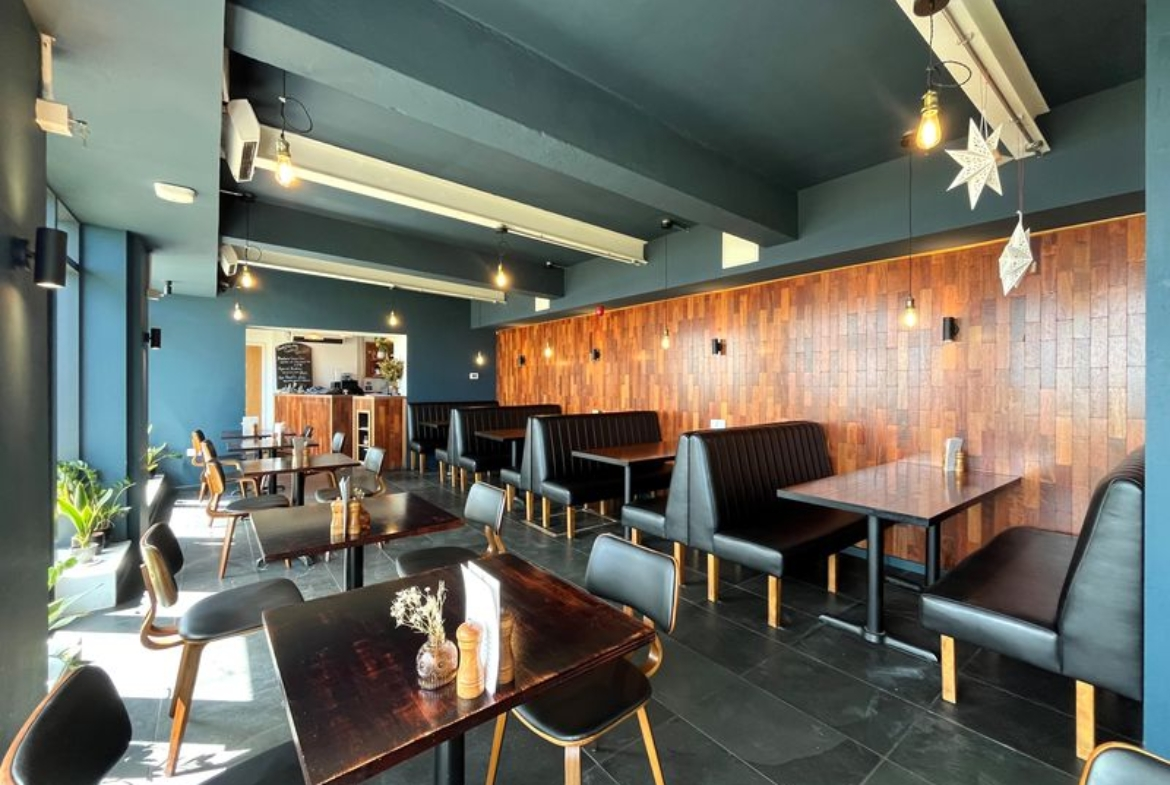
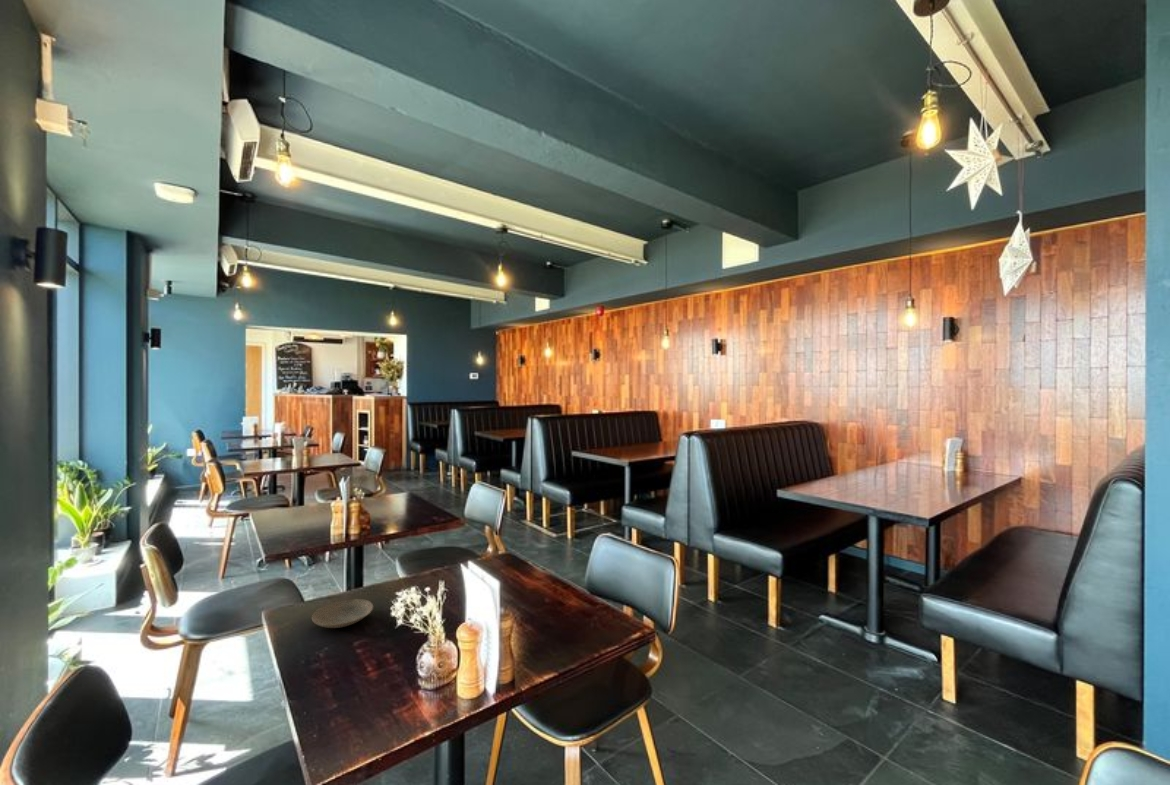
+ plate [311,598,374,629]
